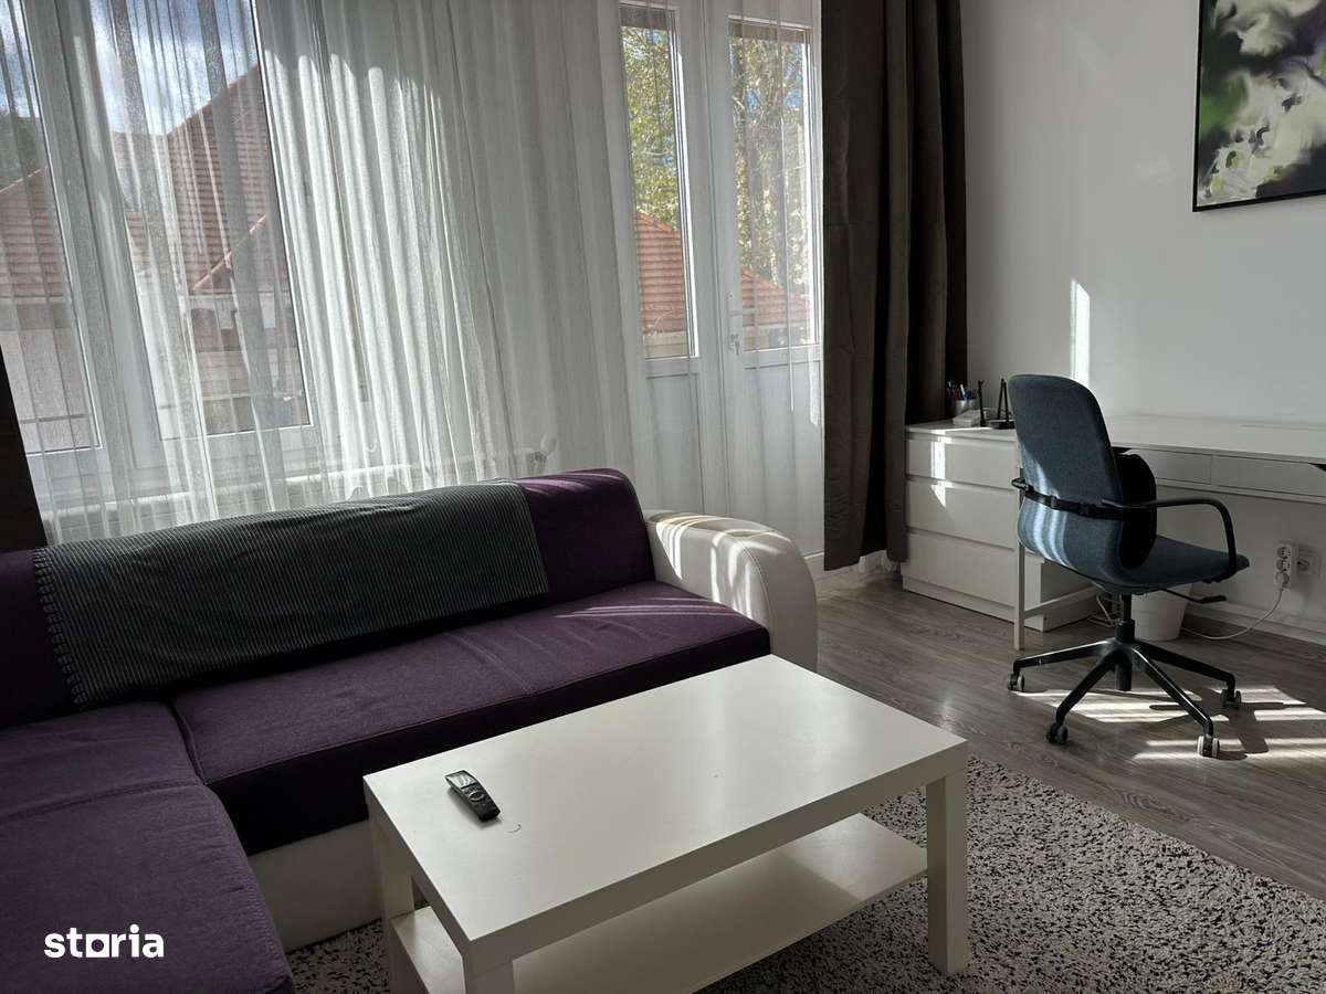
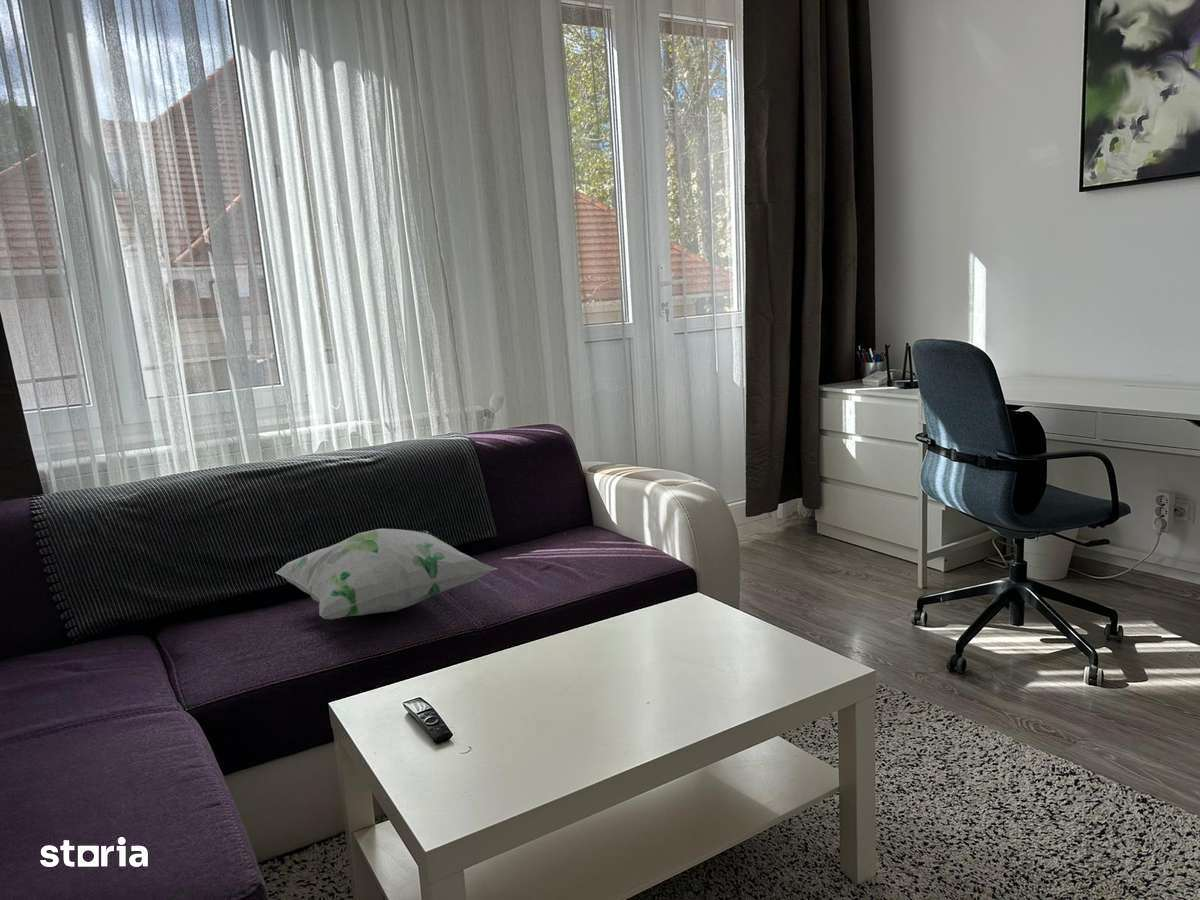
+ decorative pillow [274,528,498,620]
